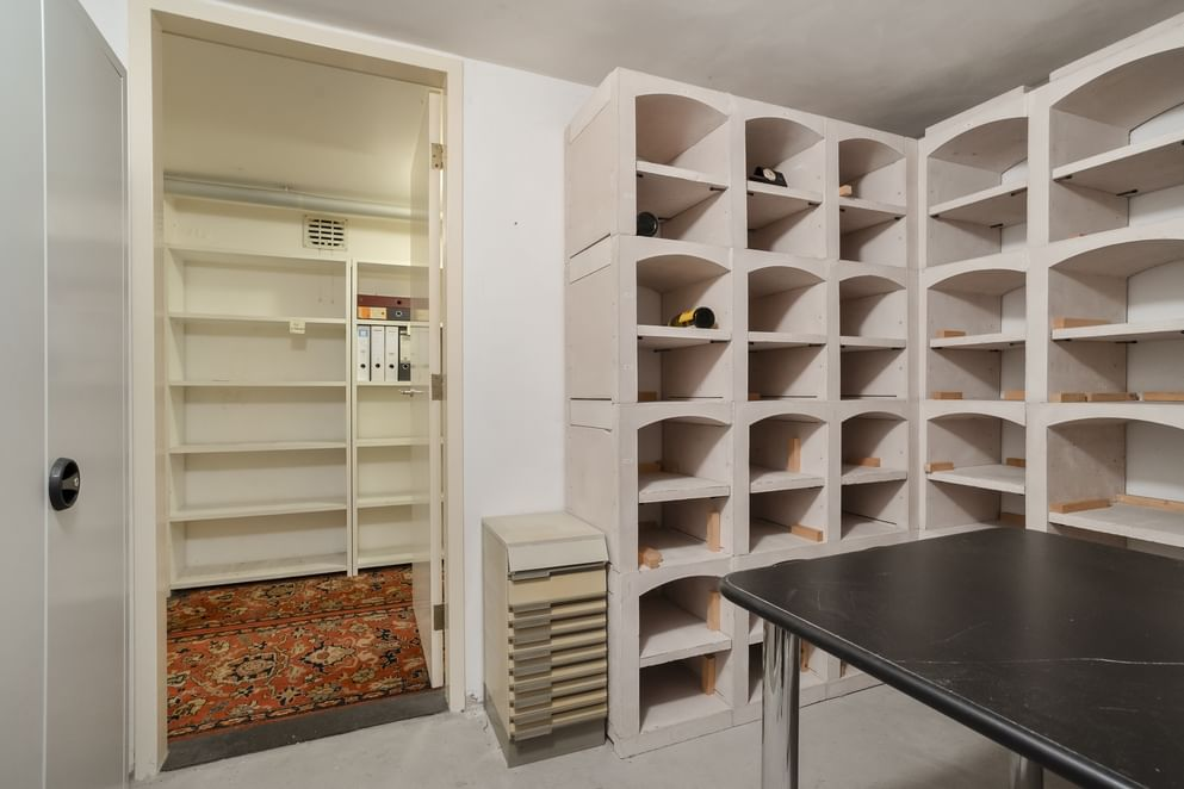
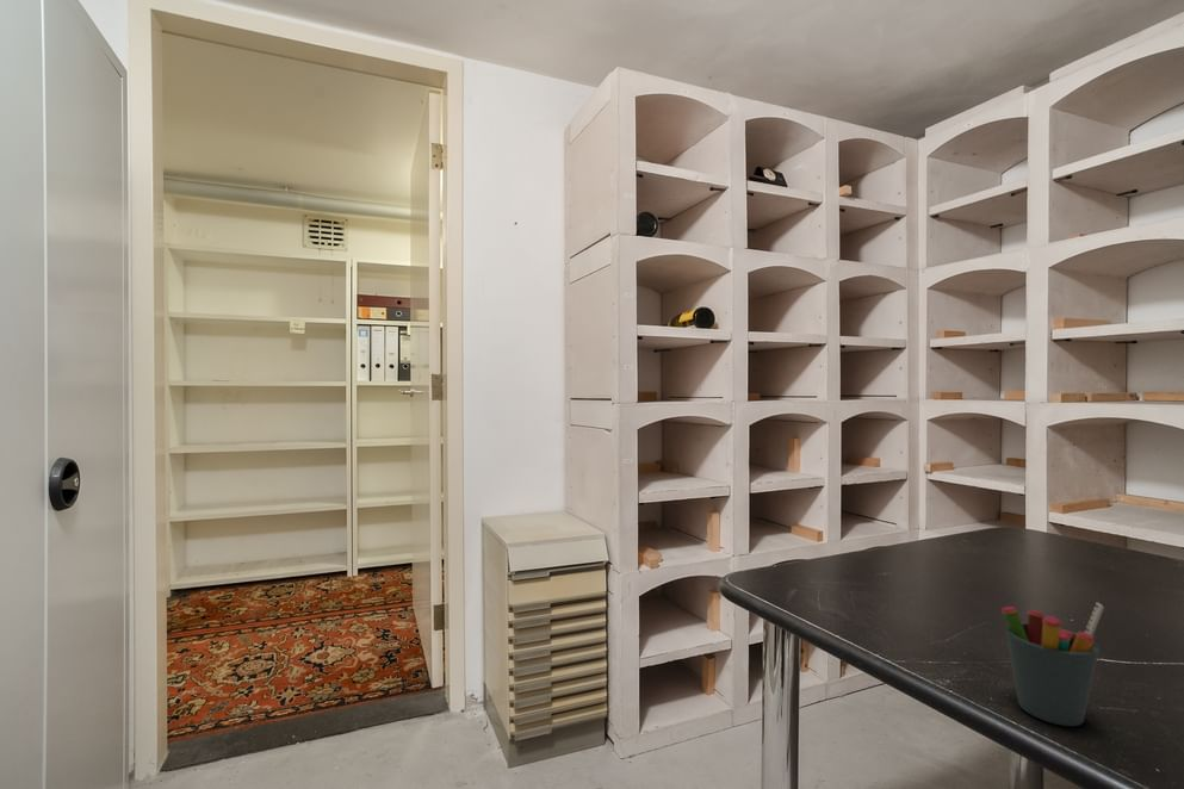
+ pen holder [1000,601,1105,727]
